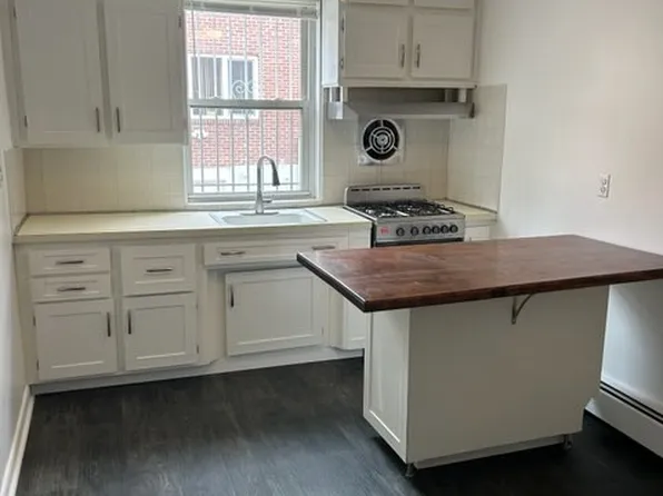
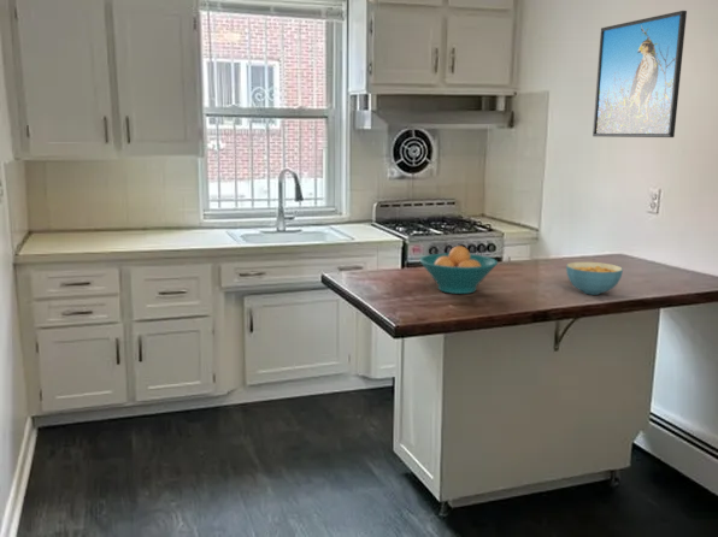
+ cereal bowl [565,261,624,296]
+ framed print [592,10,688,138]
+ fruit bowl [418,244,499,295]
